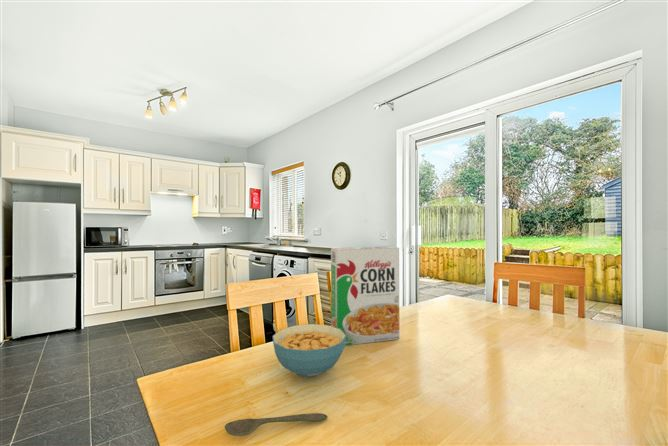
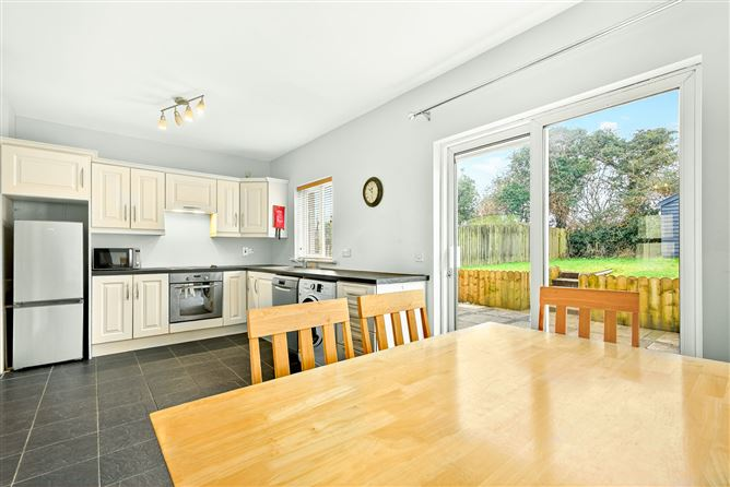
- spoon [224,412,328,437]
- cereal bowl [272,323,346,378]
- cereal box [330,245,401,347]
